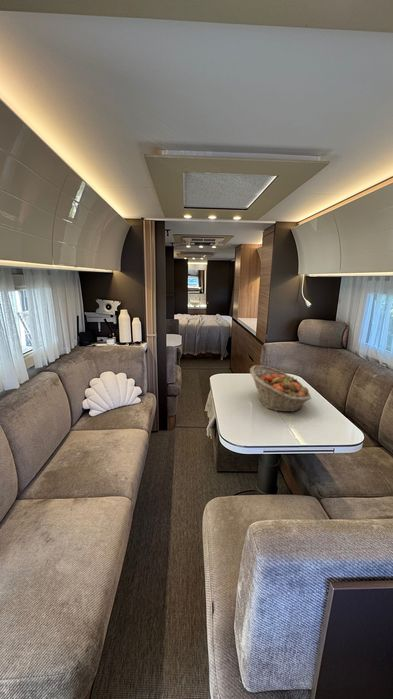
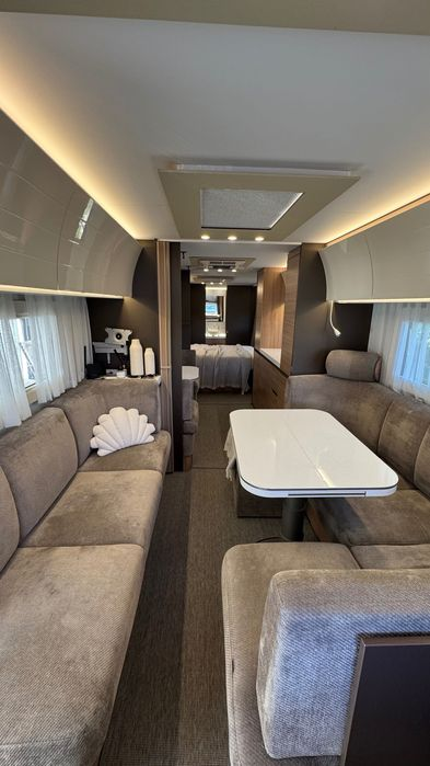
- fruit basket [249,364,312,413]
